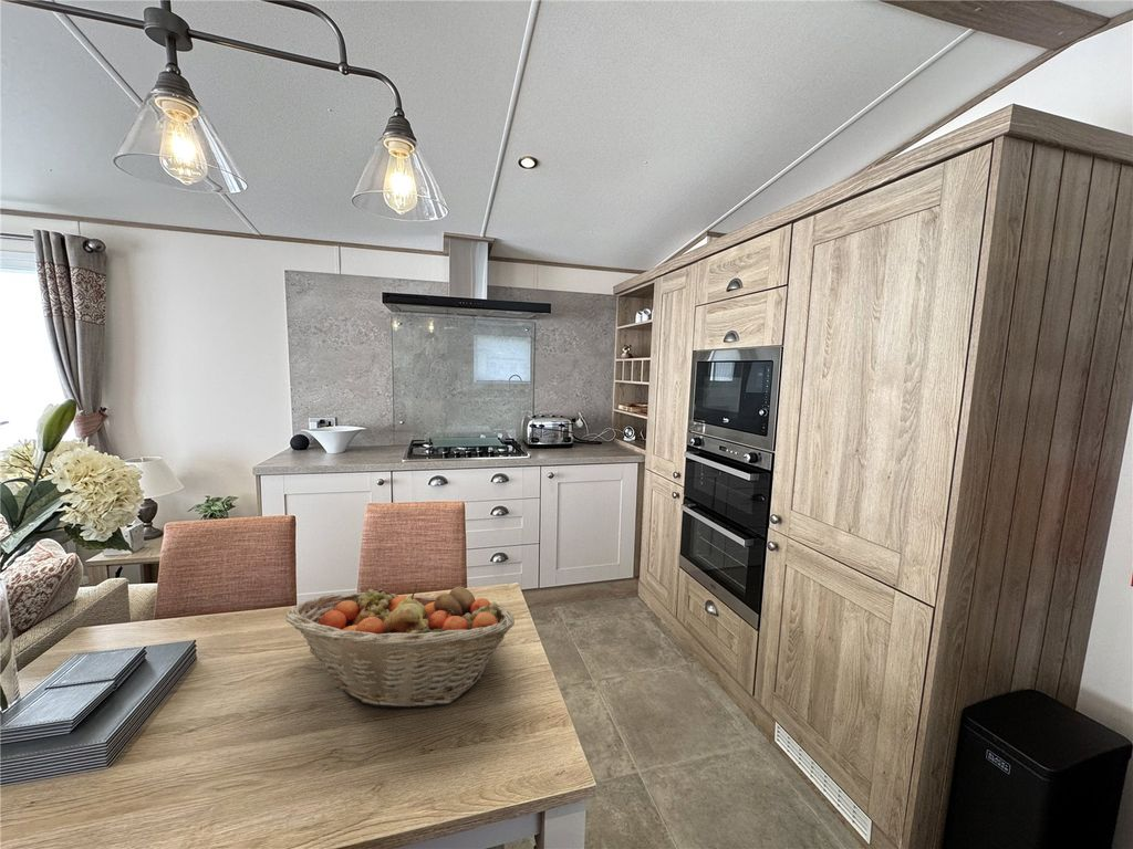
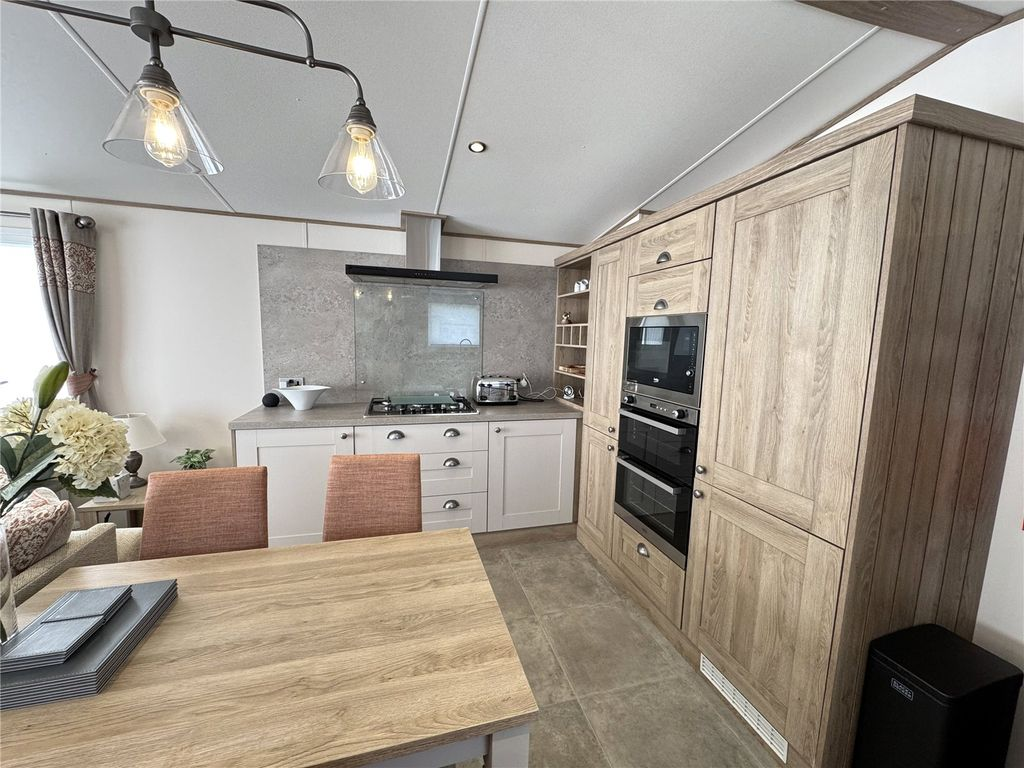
- fruit basket [284,583,516,710]
